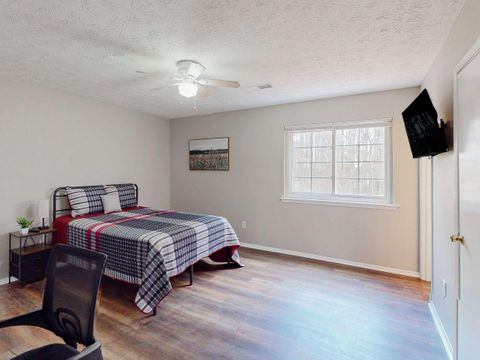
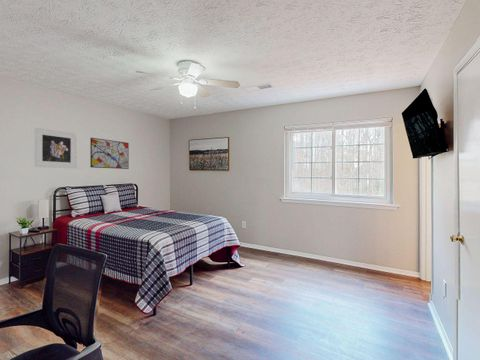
+ wall art [89,137,130,170]
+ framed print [34,127,78,169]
